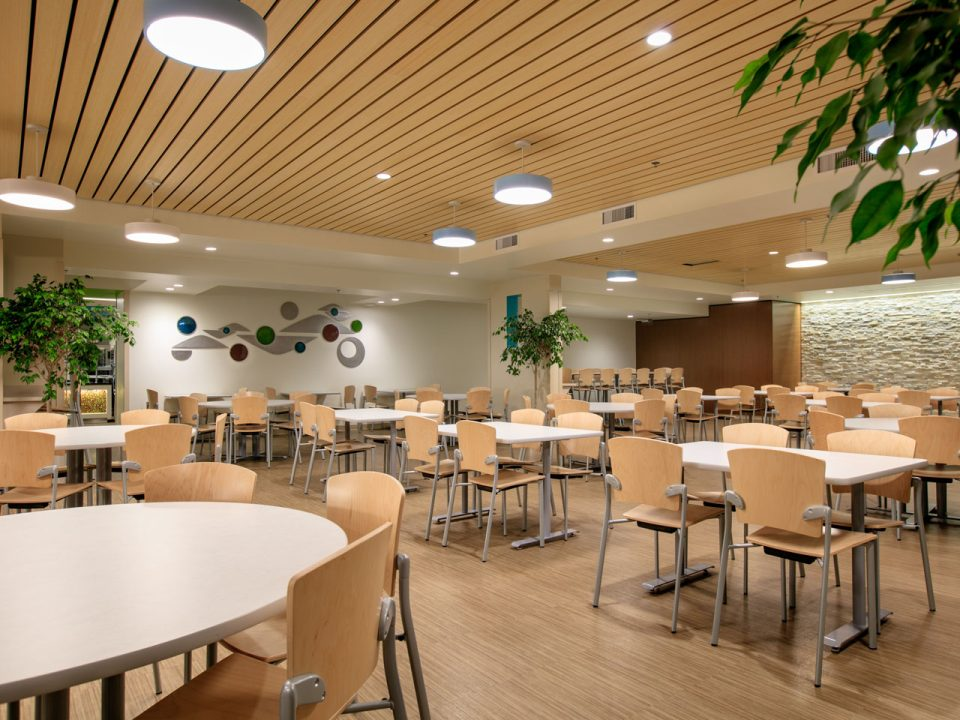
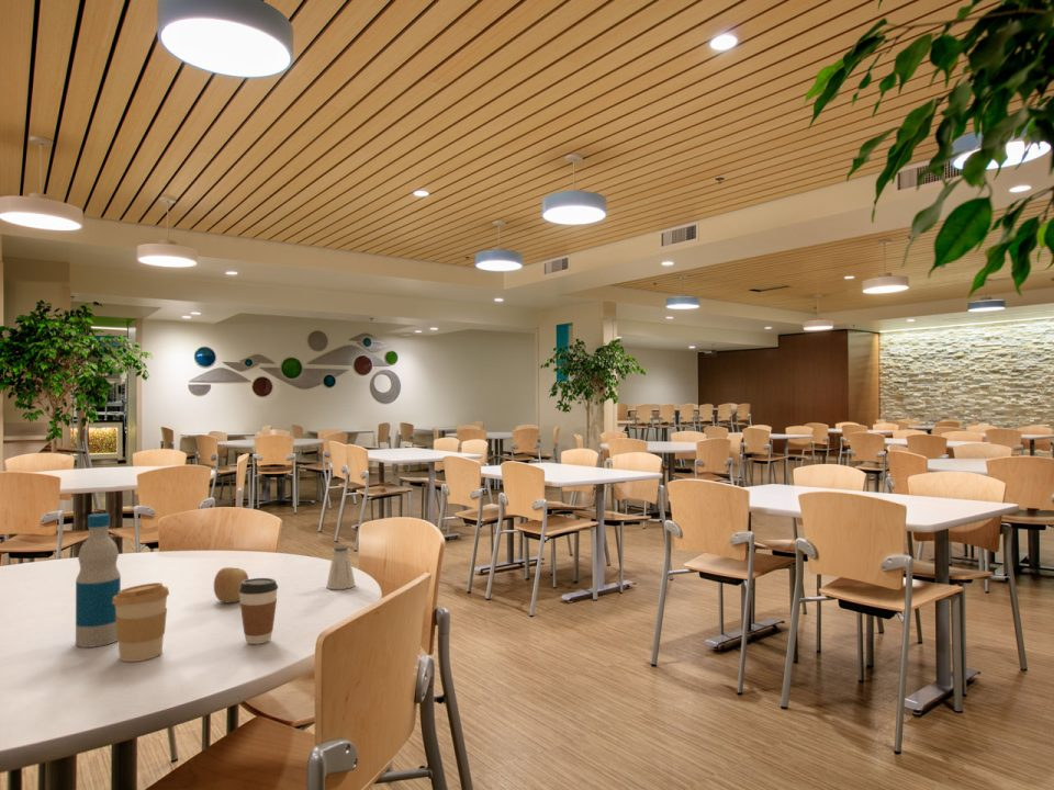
+ bottle [75,512,122,648]
+ apple [213,566,249,603]
+ coffee cup [112,582,170,663]
+ saltshaker [325,545,356,590]
+ coffee cup [239,577,279,645]
